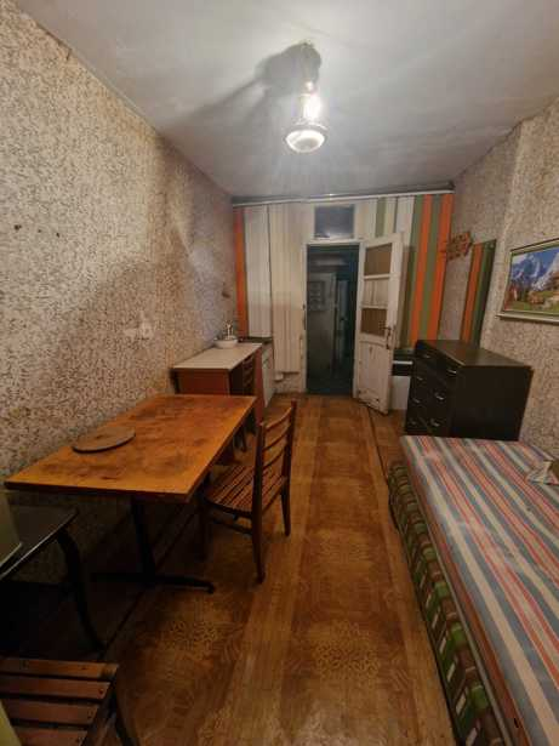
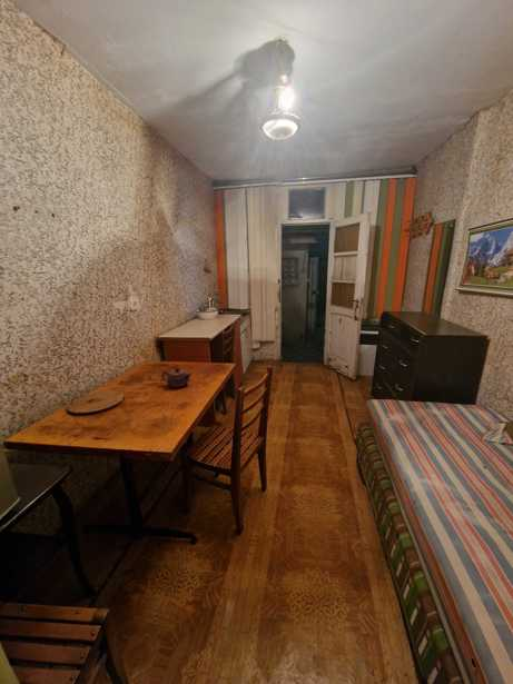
+ teapot [160,367,193,388]
